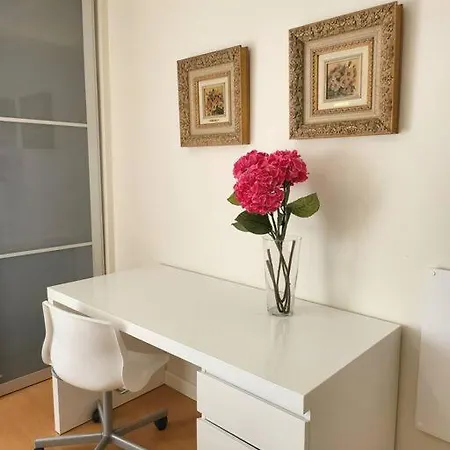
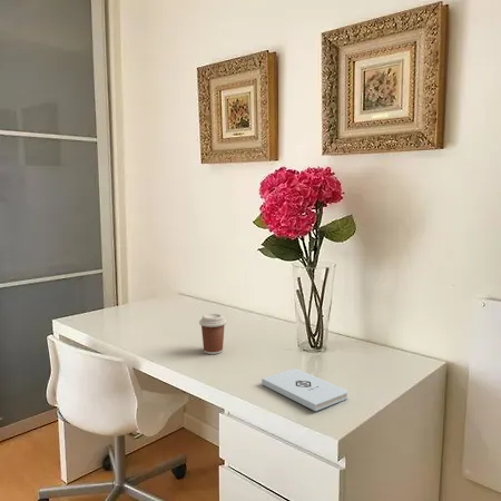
+ notepad [261,367,350,412]
+ coffee cup [198,313,227,355]
